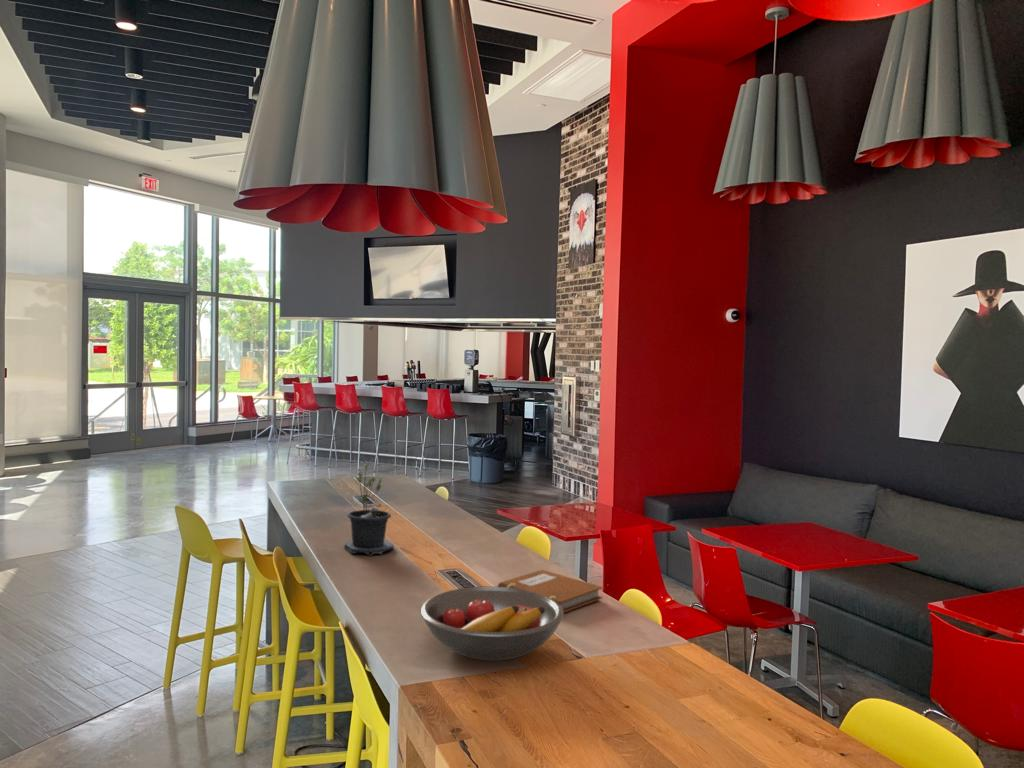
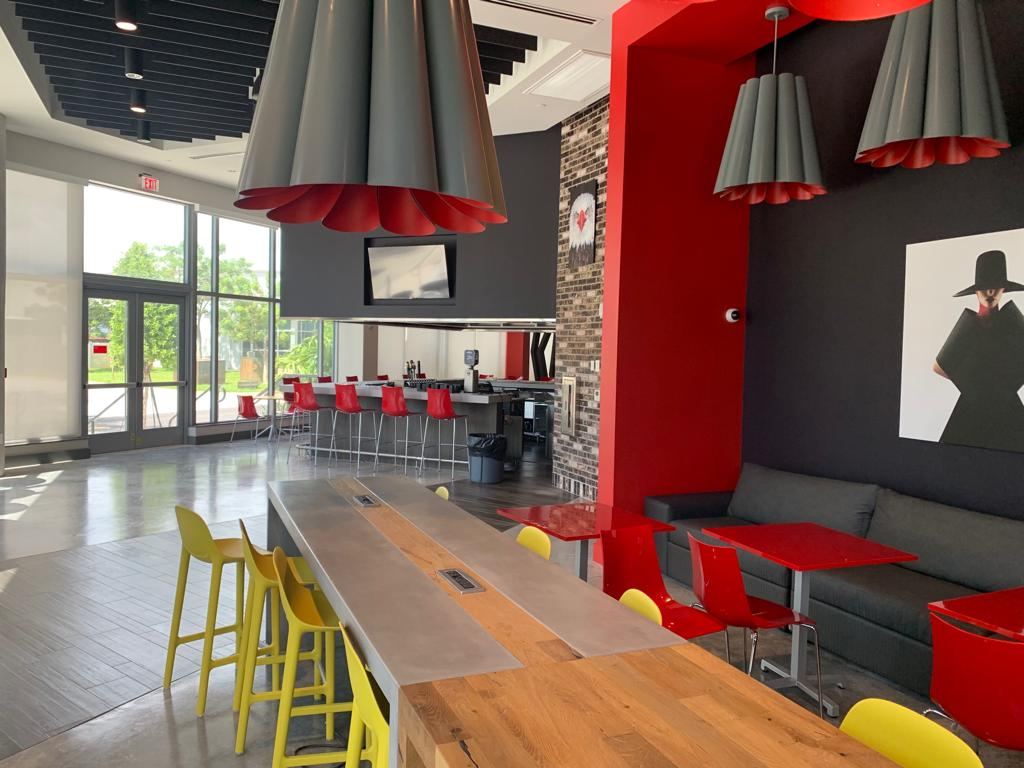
- notebook [497,569,603,613]
- potted plant [343,462,394,557]
- fruit bowl [420,586,565,661]
